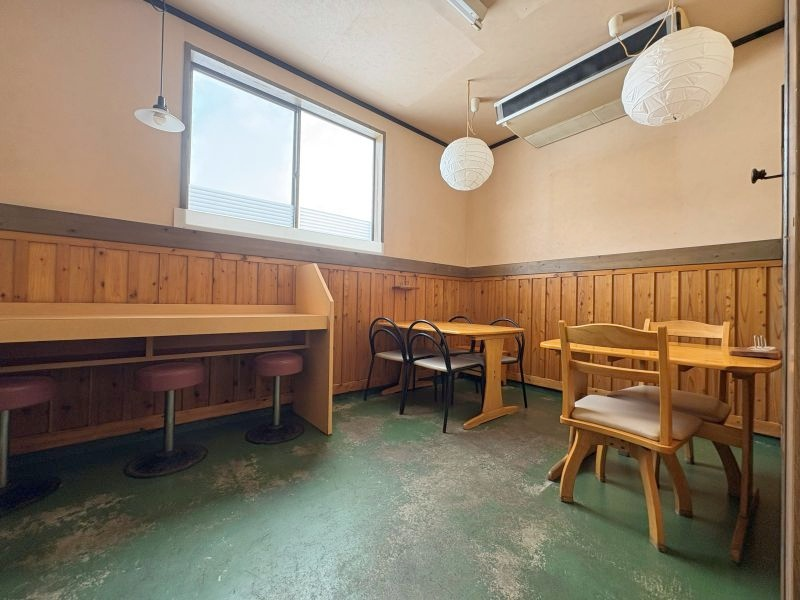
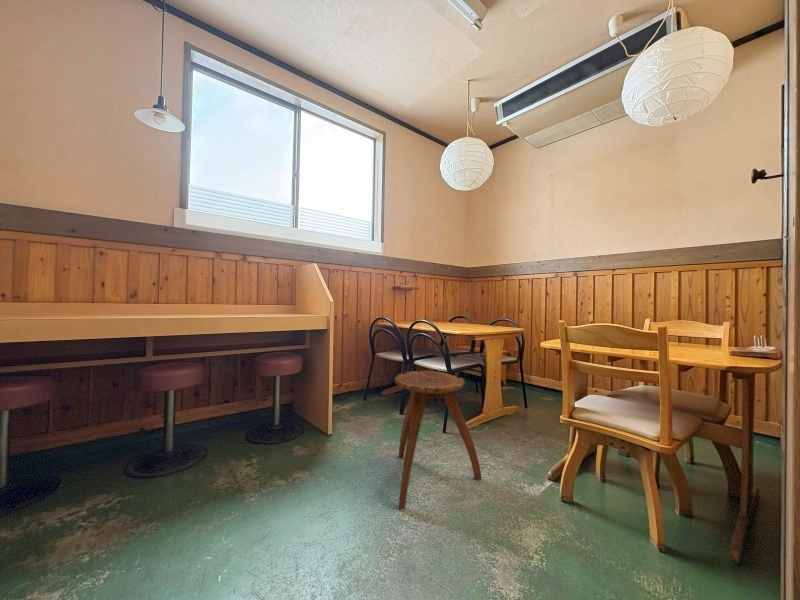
+ stool [394,370,482,510]
